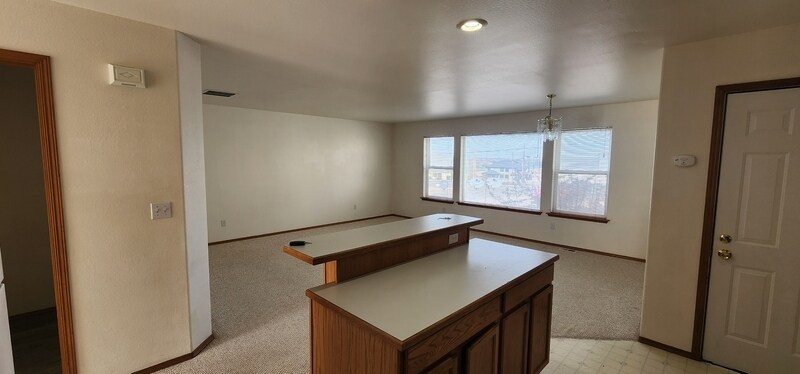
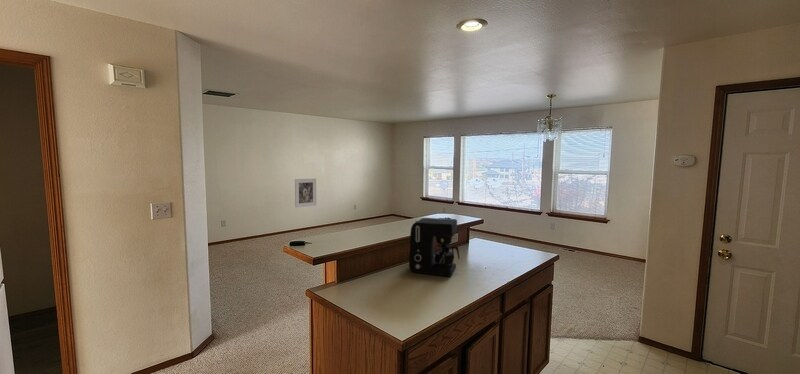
+ coffee maker [408,217,461,278]
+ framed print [294,178,317,208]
